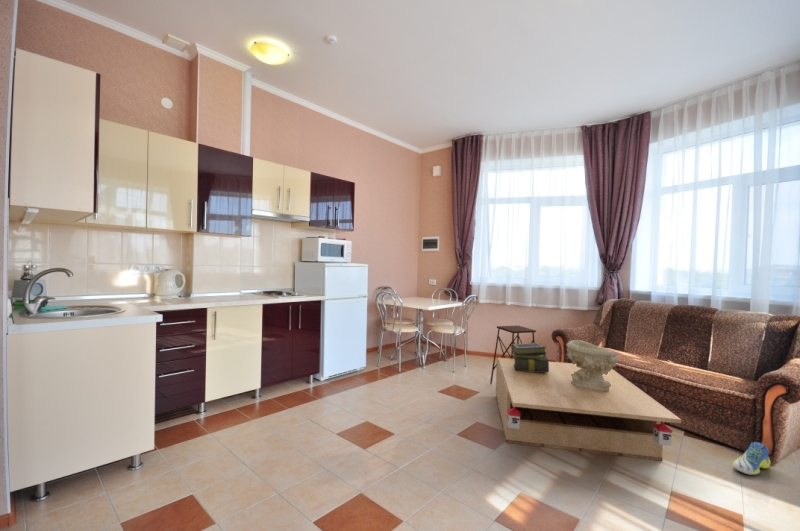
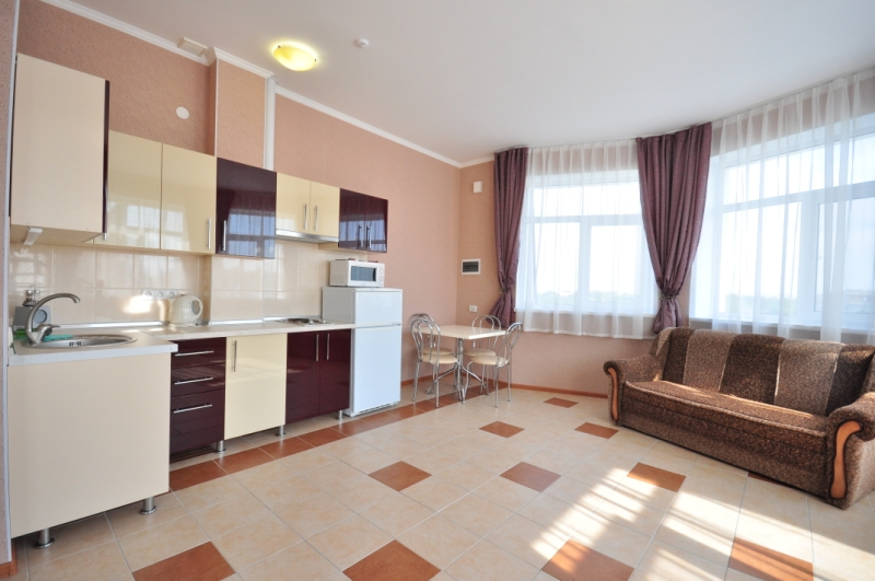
- decorative bowl [565,339,620,391]
- stack of books [510,342,550,372]
- side table [489,325,537,385]
- coffee table [495,357,682,462]
- sneaker [732,441,771,476]
